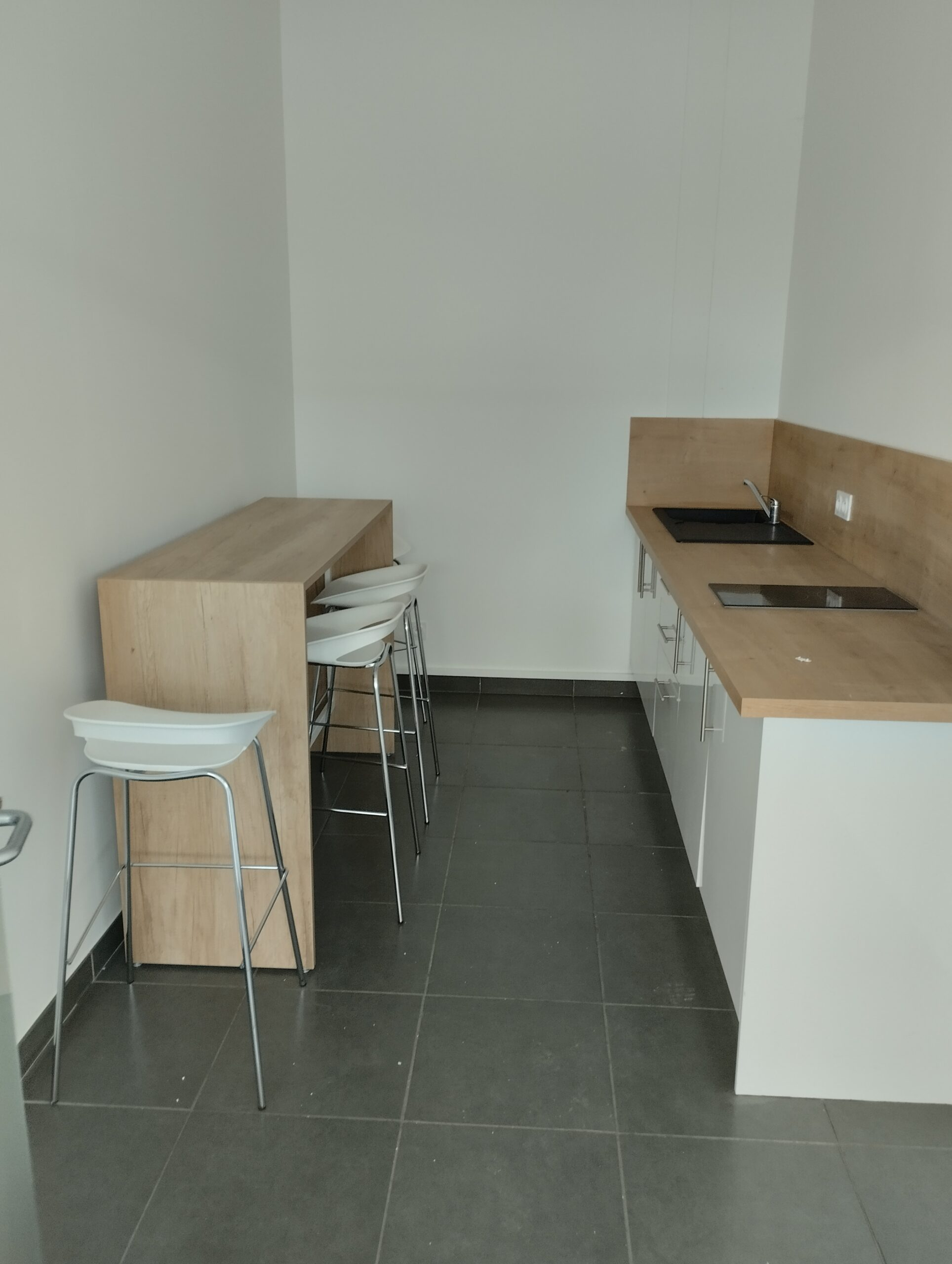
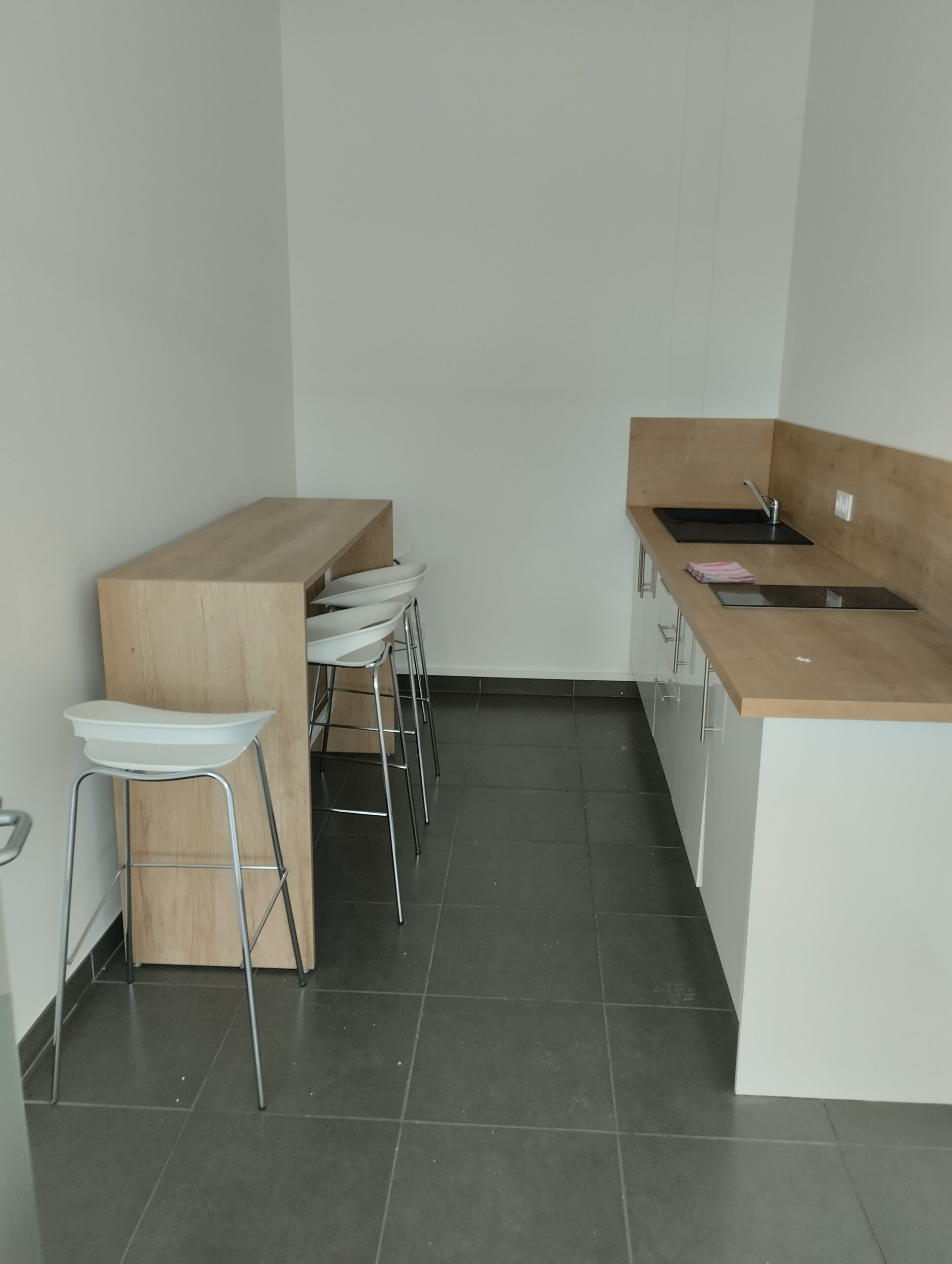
+ dish towel [684,561,757,583]
